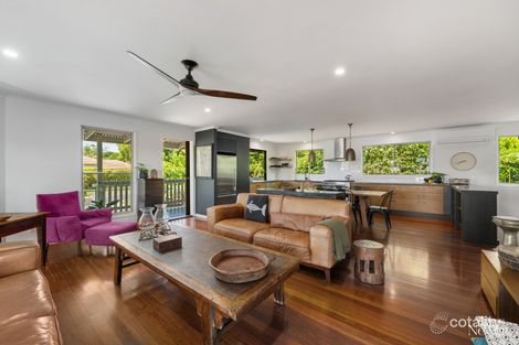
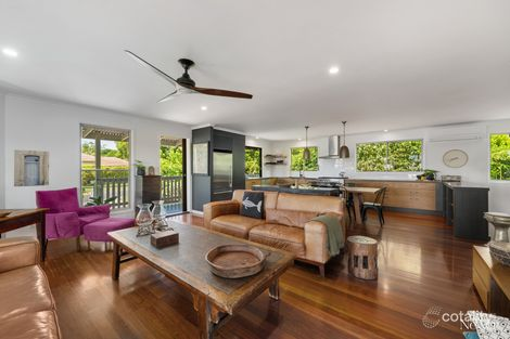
+ wall art [13,148,50,187]
